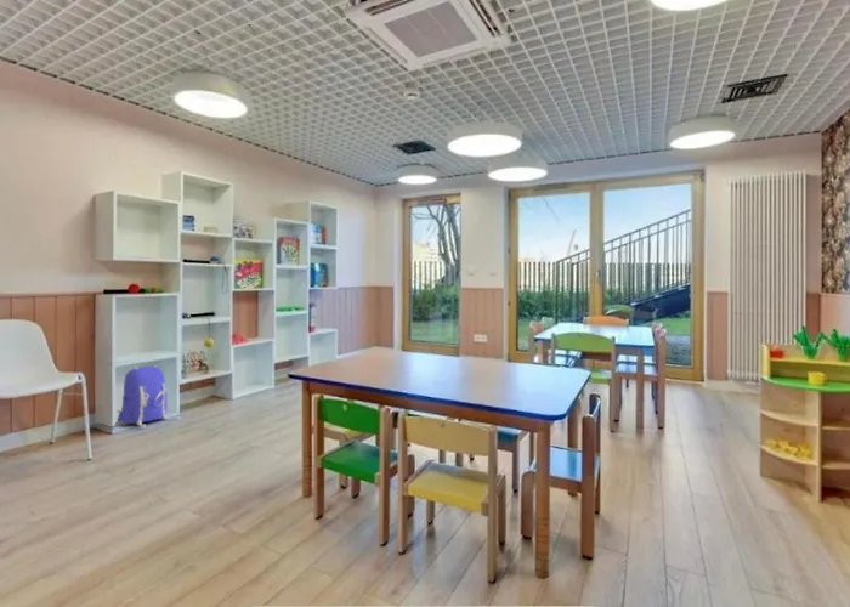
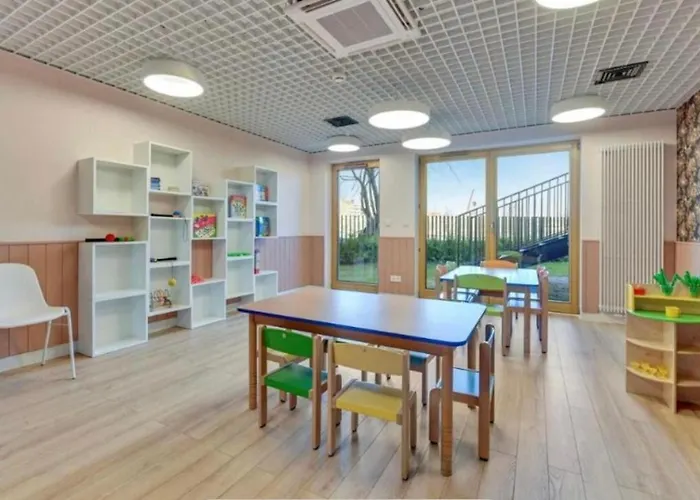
- backpack [115,364,181,429]
